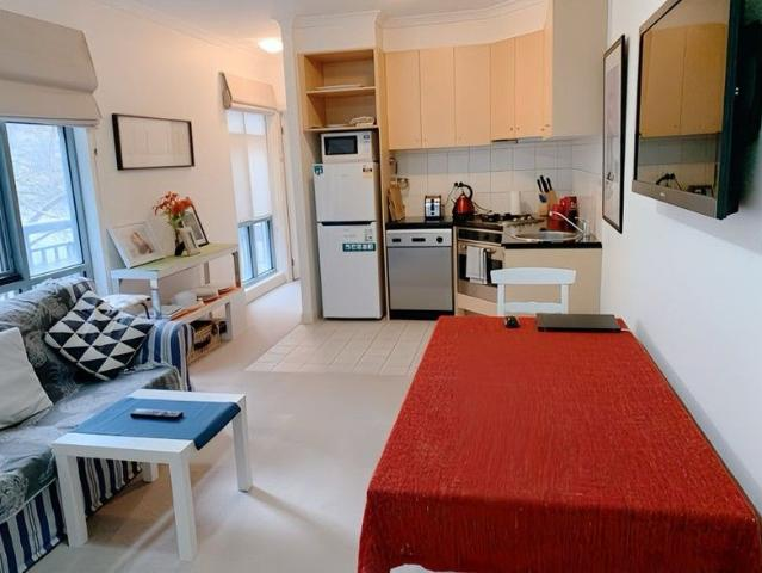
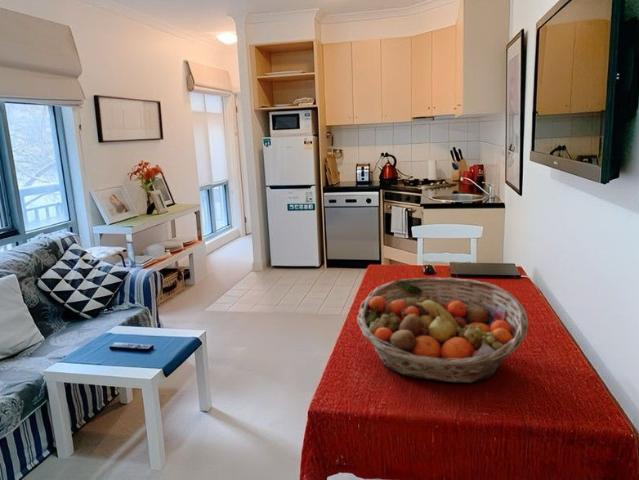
+ fruit basket [356,276,529,384]
